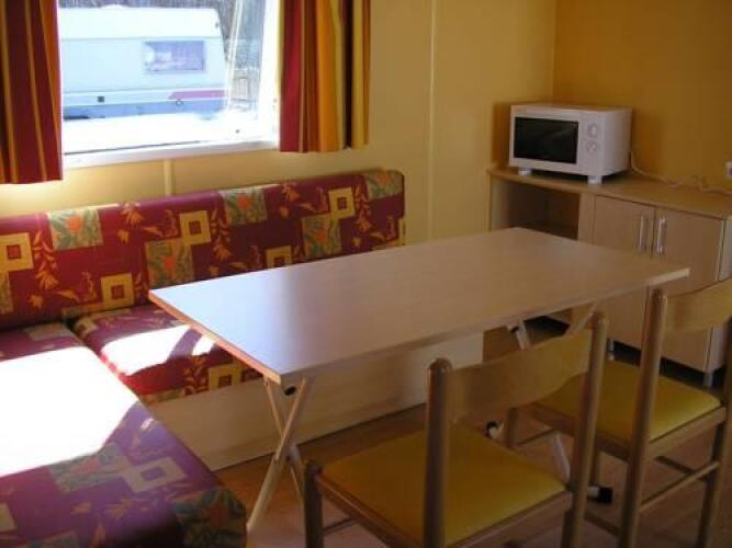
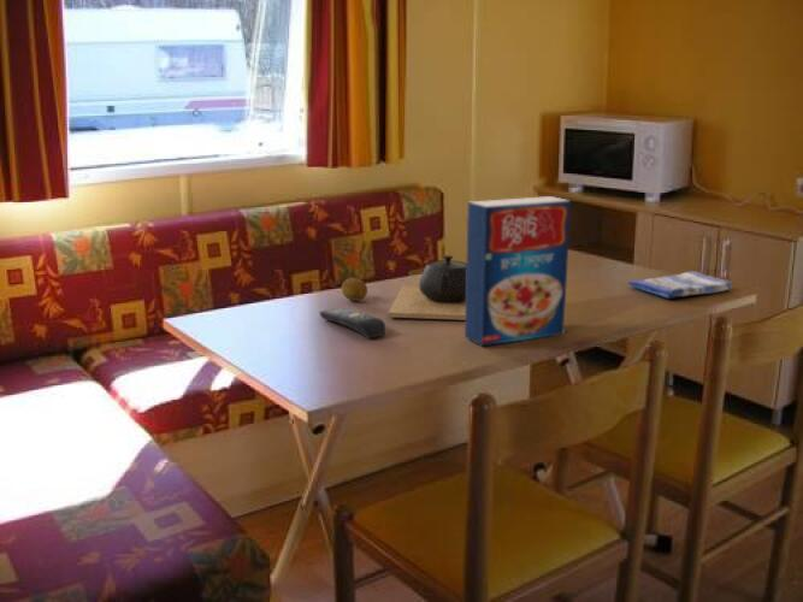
+ fruit [341,277,368,302]
+ teapot [388,254,467,321]
+ dish towel [627,270,733,300]
+ cereal box [464,195,572,347]
+ remote control [318,307,386,340]
